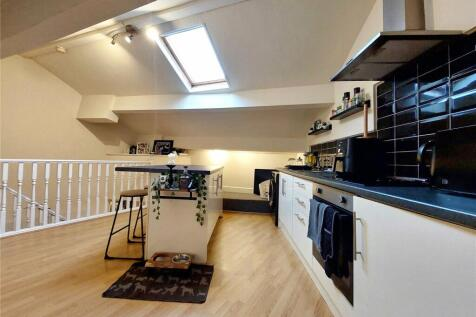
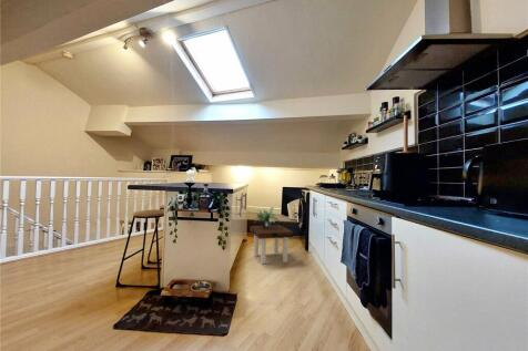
+ potted plant [252,206,282,228]
+ side table [248,224,295,266]
